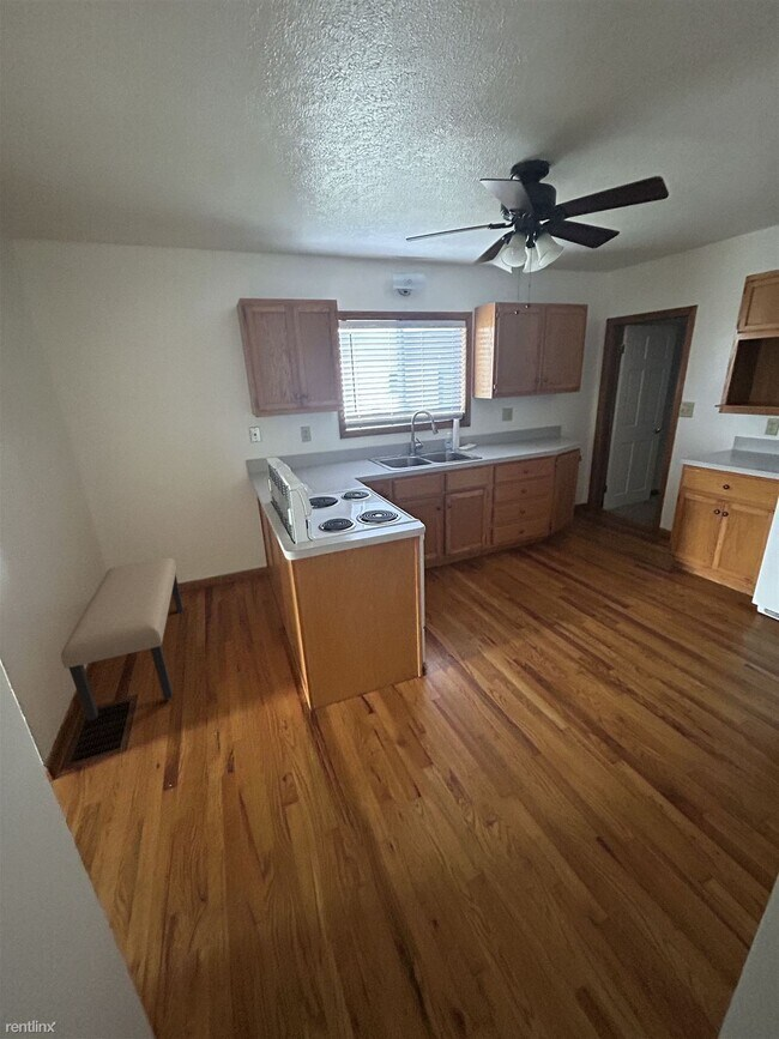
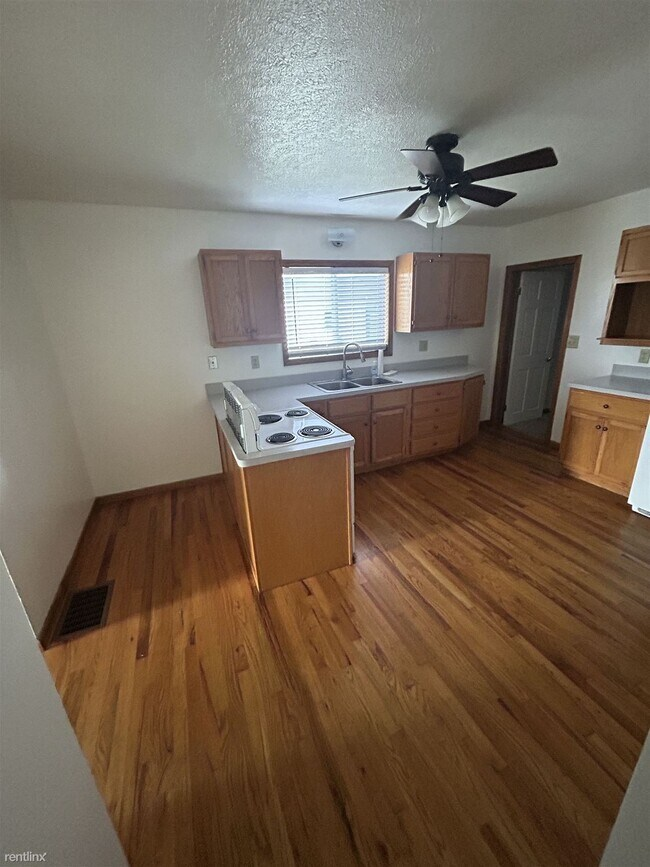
- bench [60,557,185,721]
